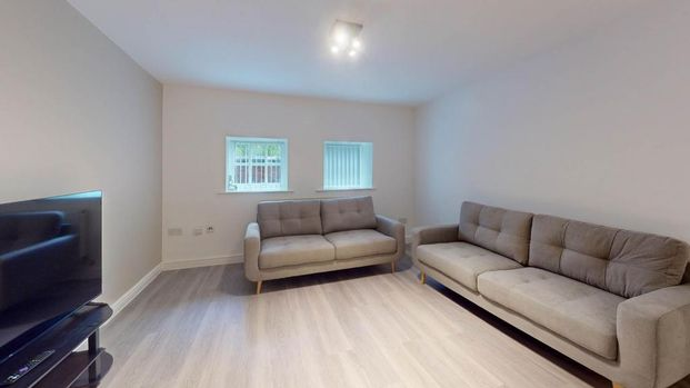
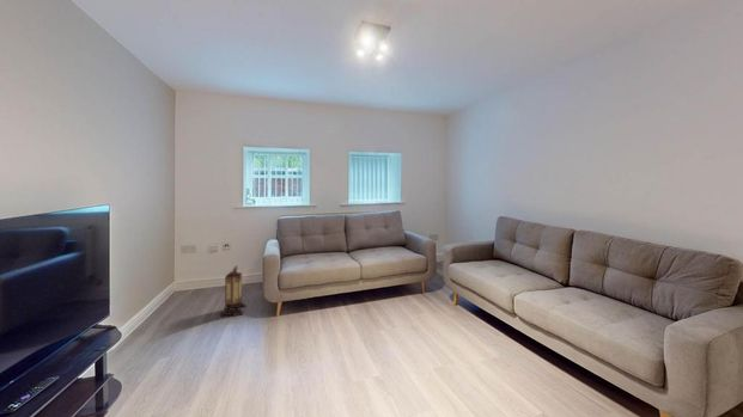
+ lantern [219,265,248,317]
